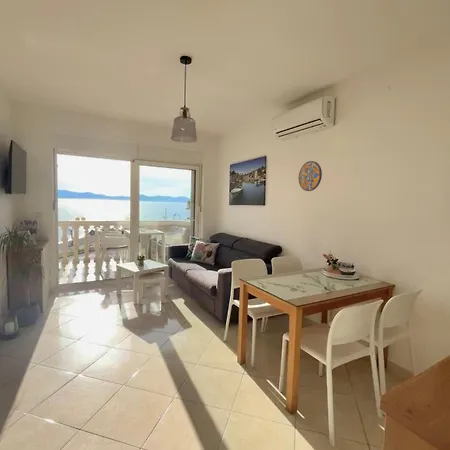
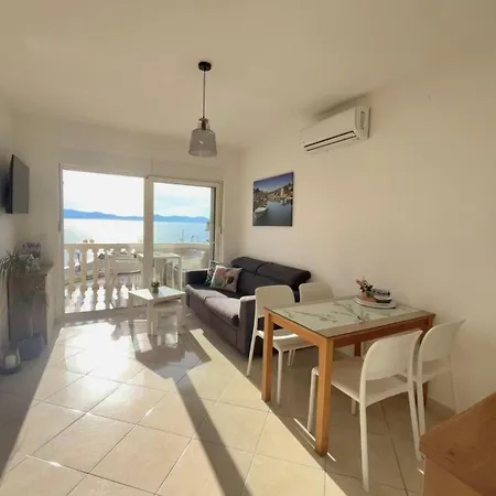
- manhole cover [298,160,323,192]
